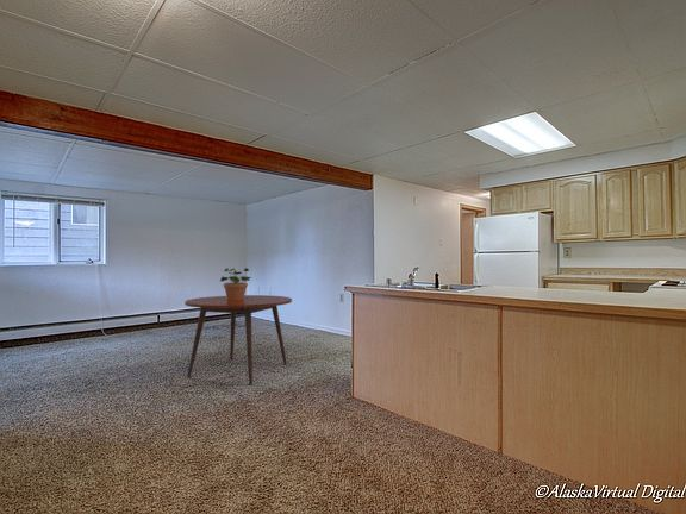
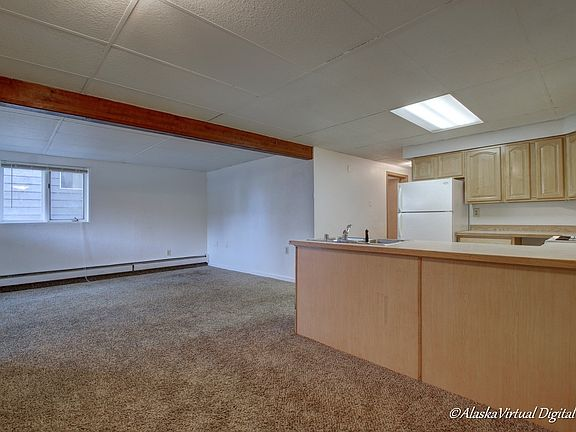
- potted plant [218,267,252,300]
- dining table [183,294,293,386]
